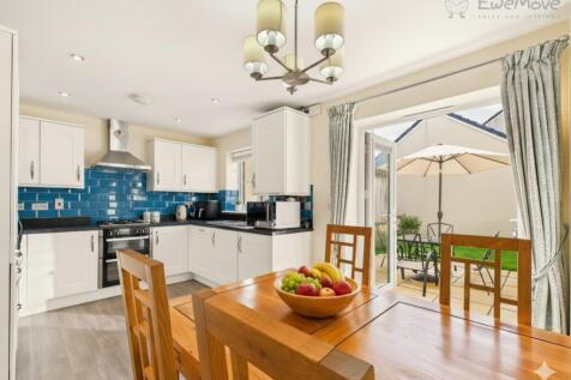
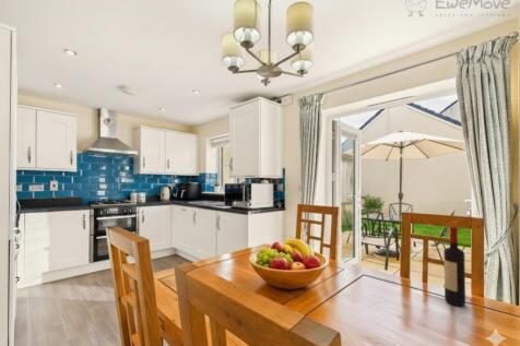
+ wine bottle [442,226,466,307]
